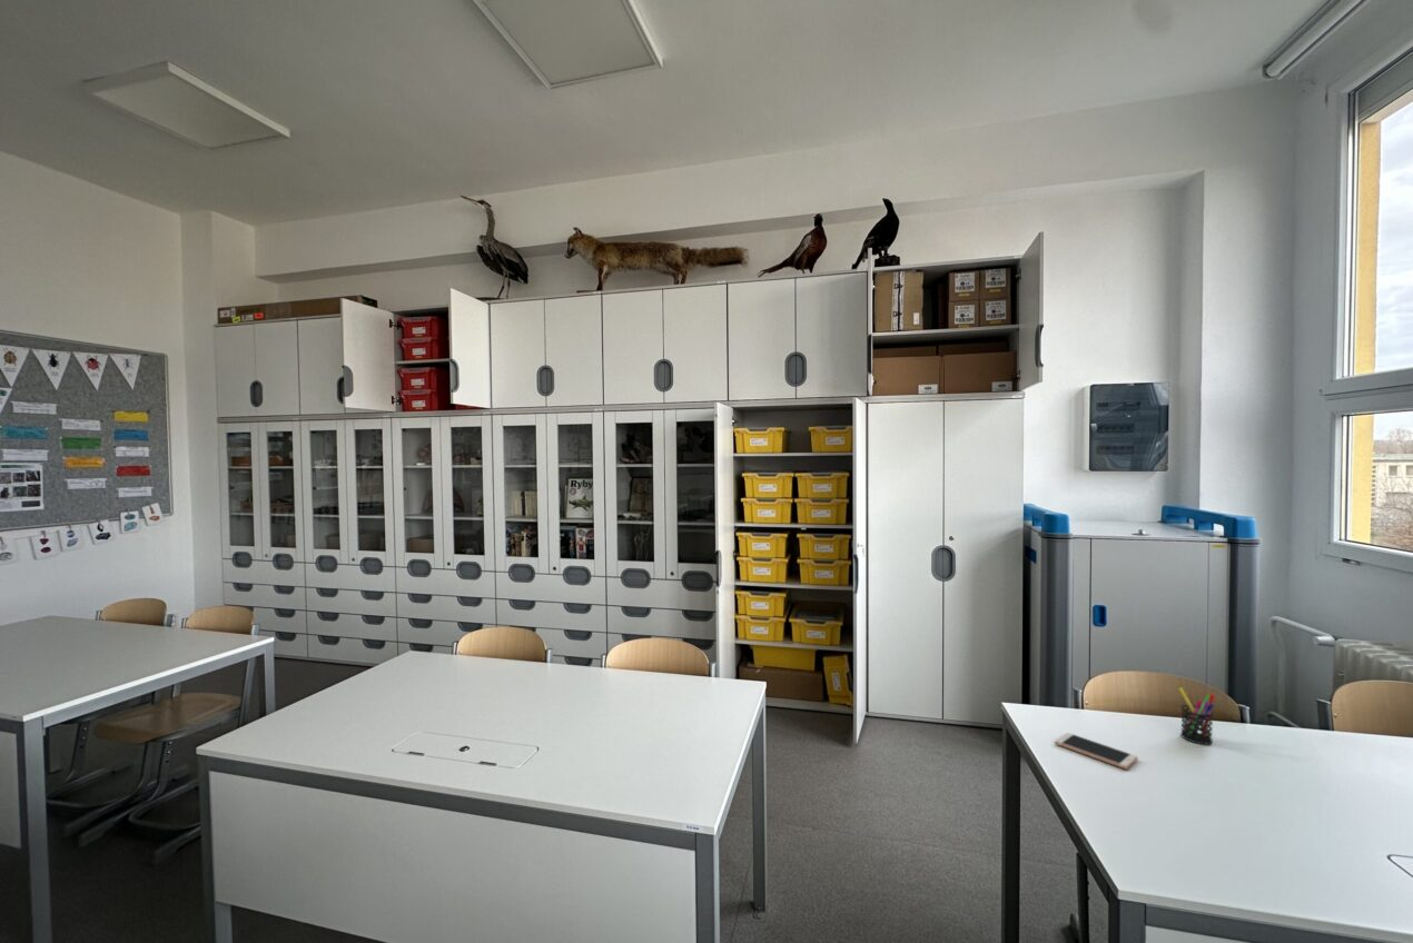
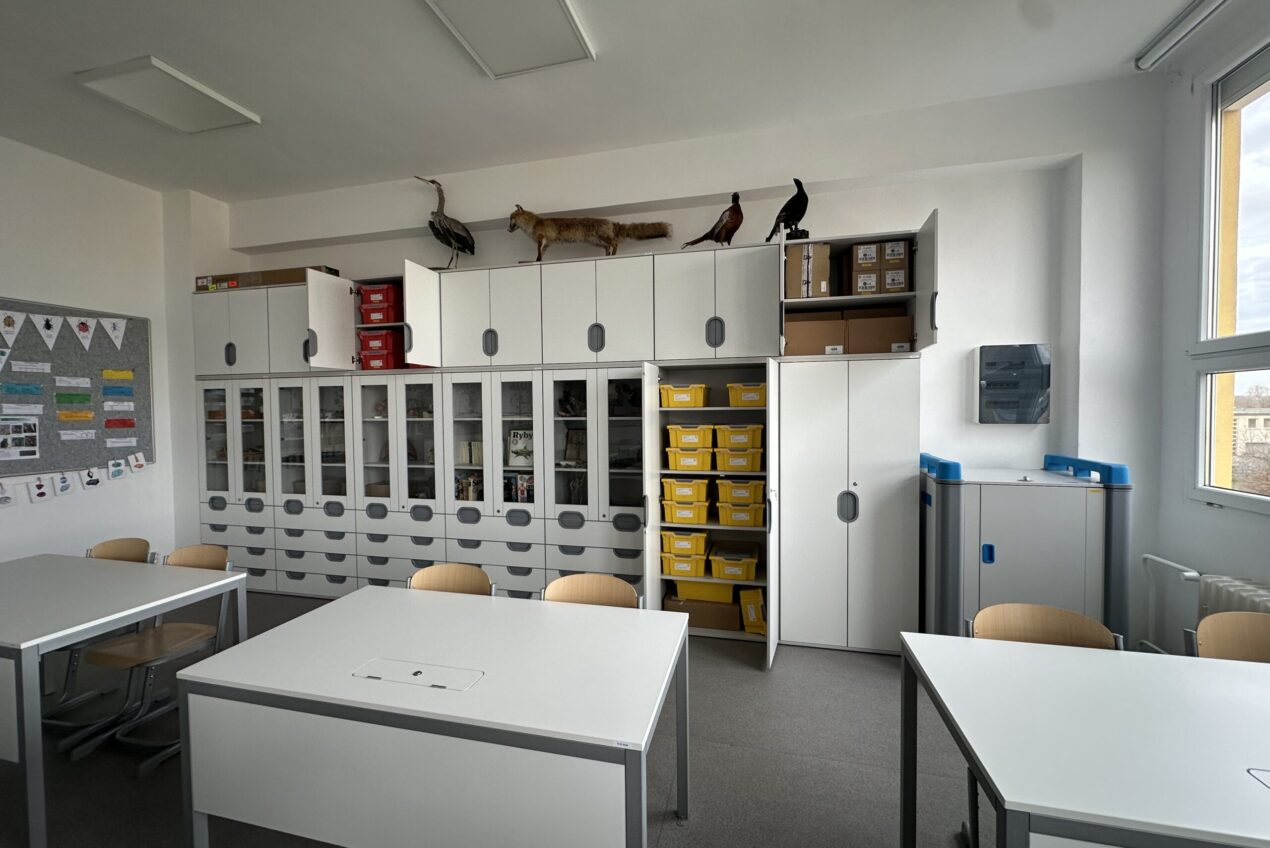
- smartphone [1054,732,1139,771]
- pen holder [1178,687,1215,745]
